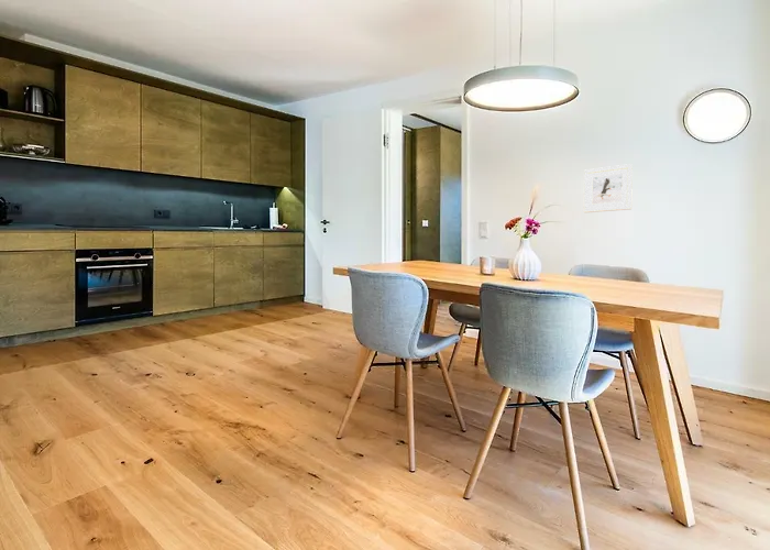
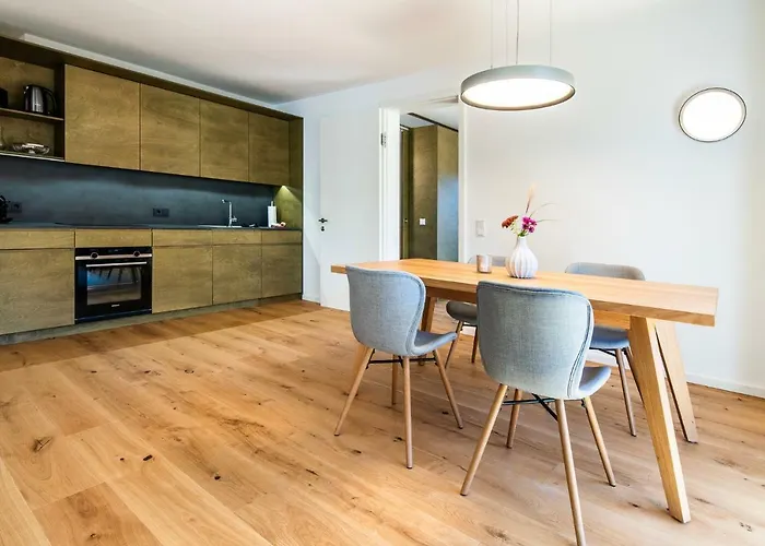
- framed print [583,163,634,213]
